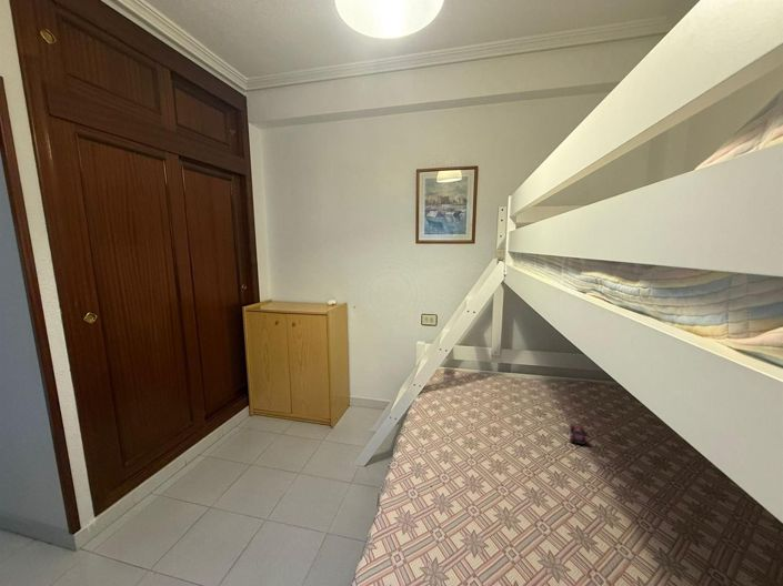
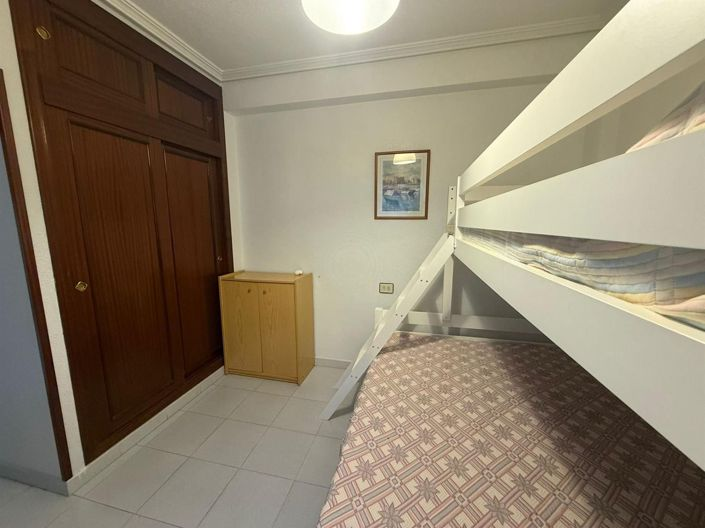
- toy car [569,423,590,447]
